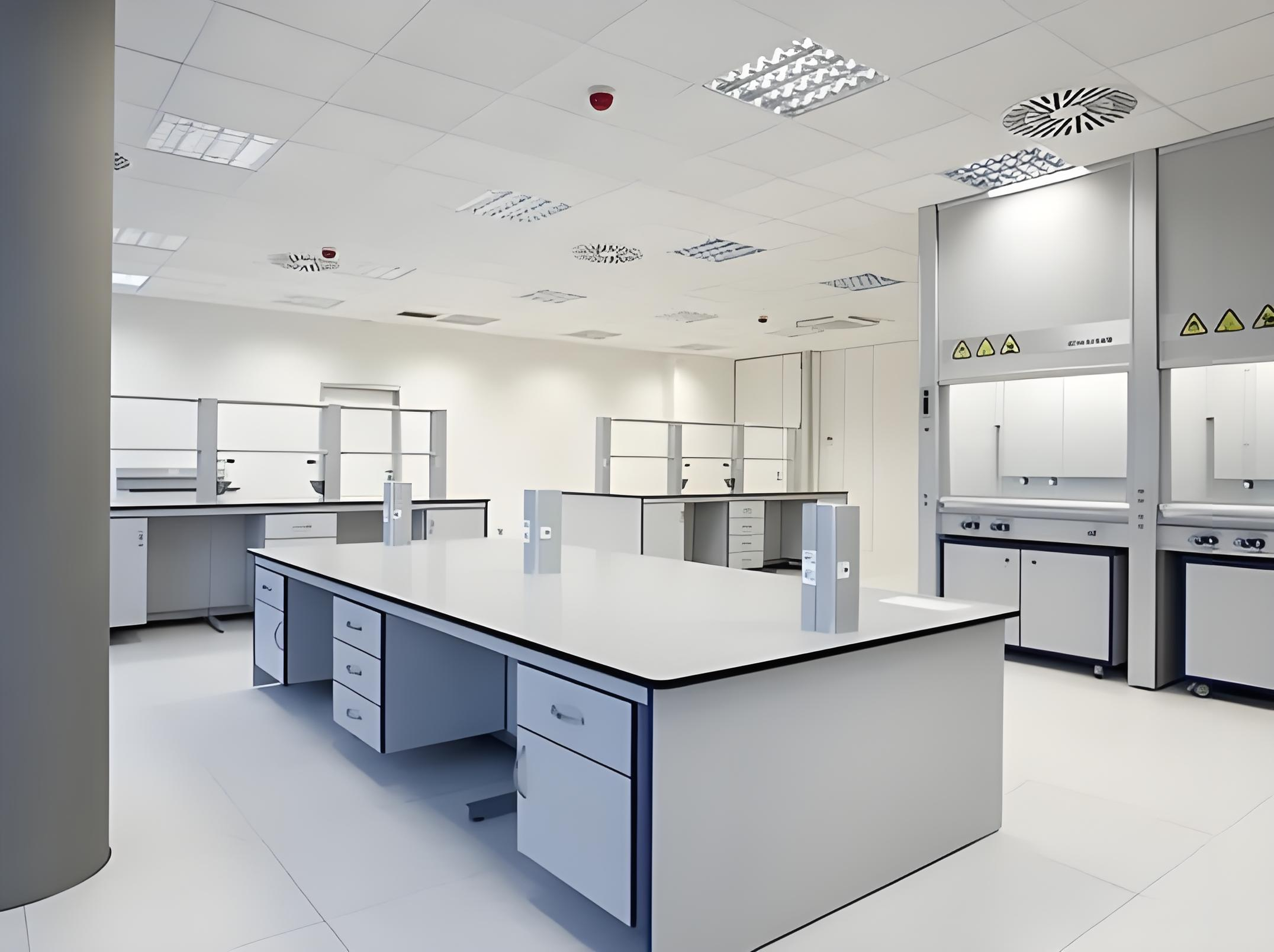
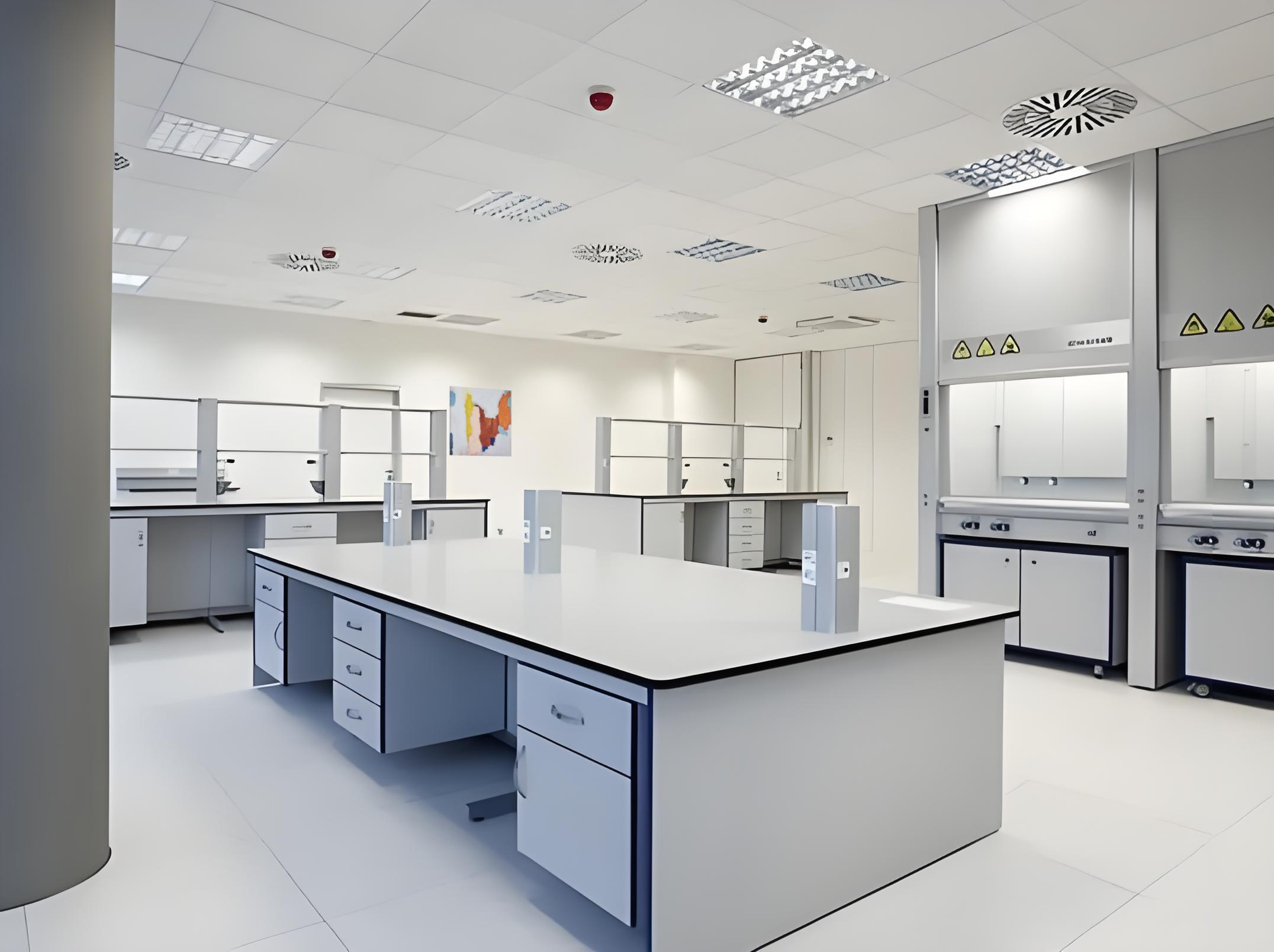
+ wall art [449,385,512,457]
